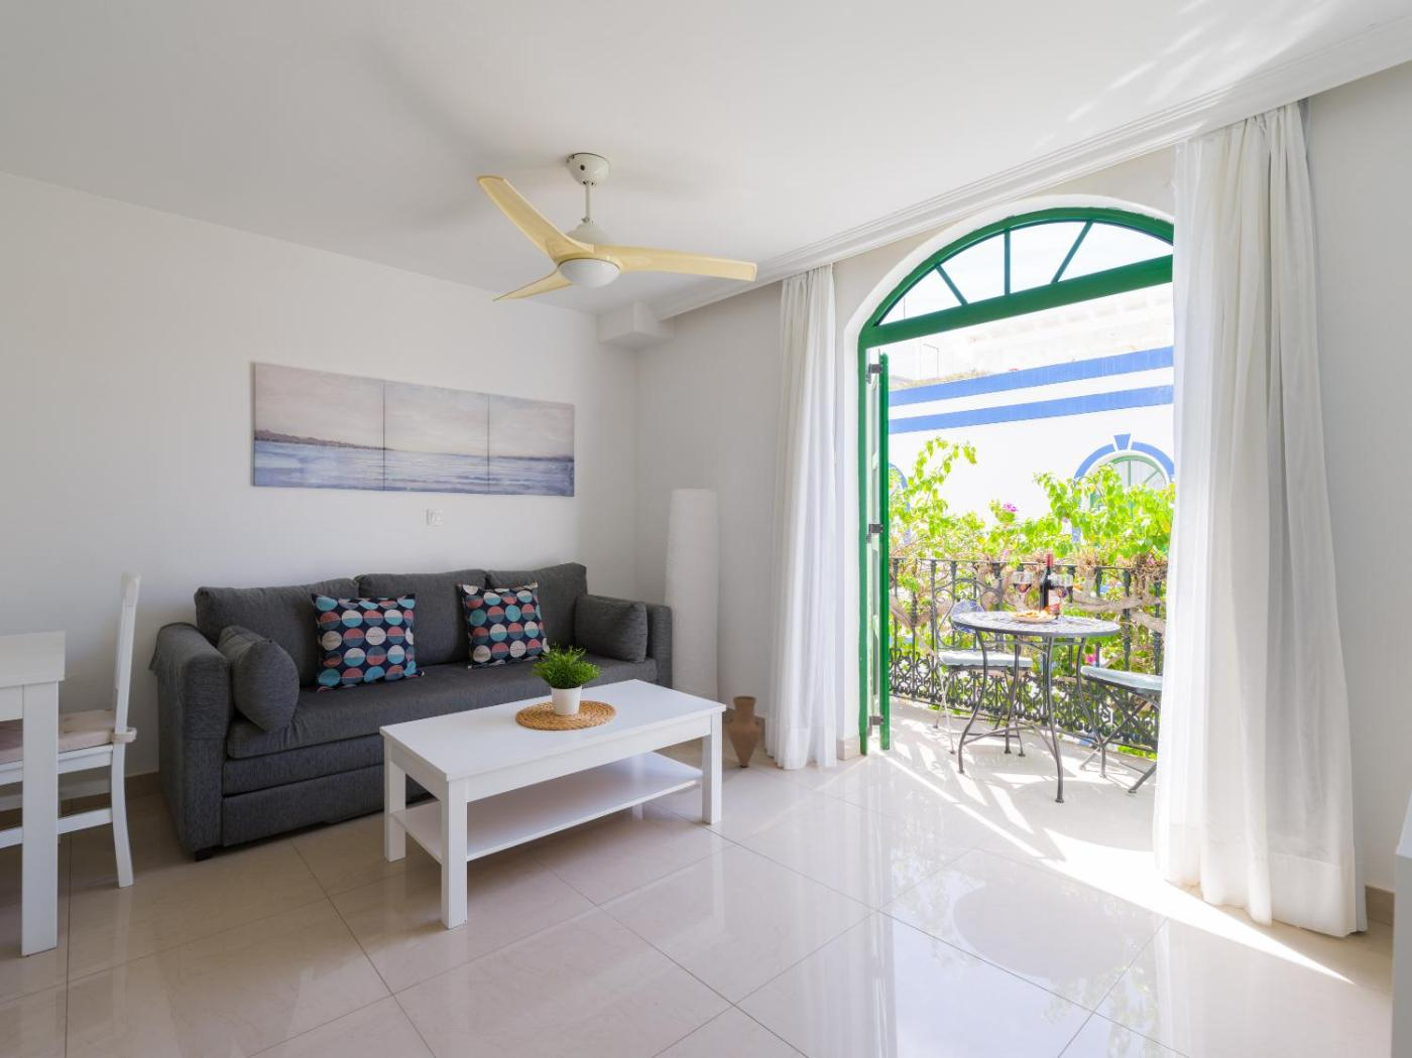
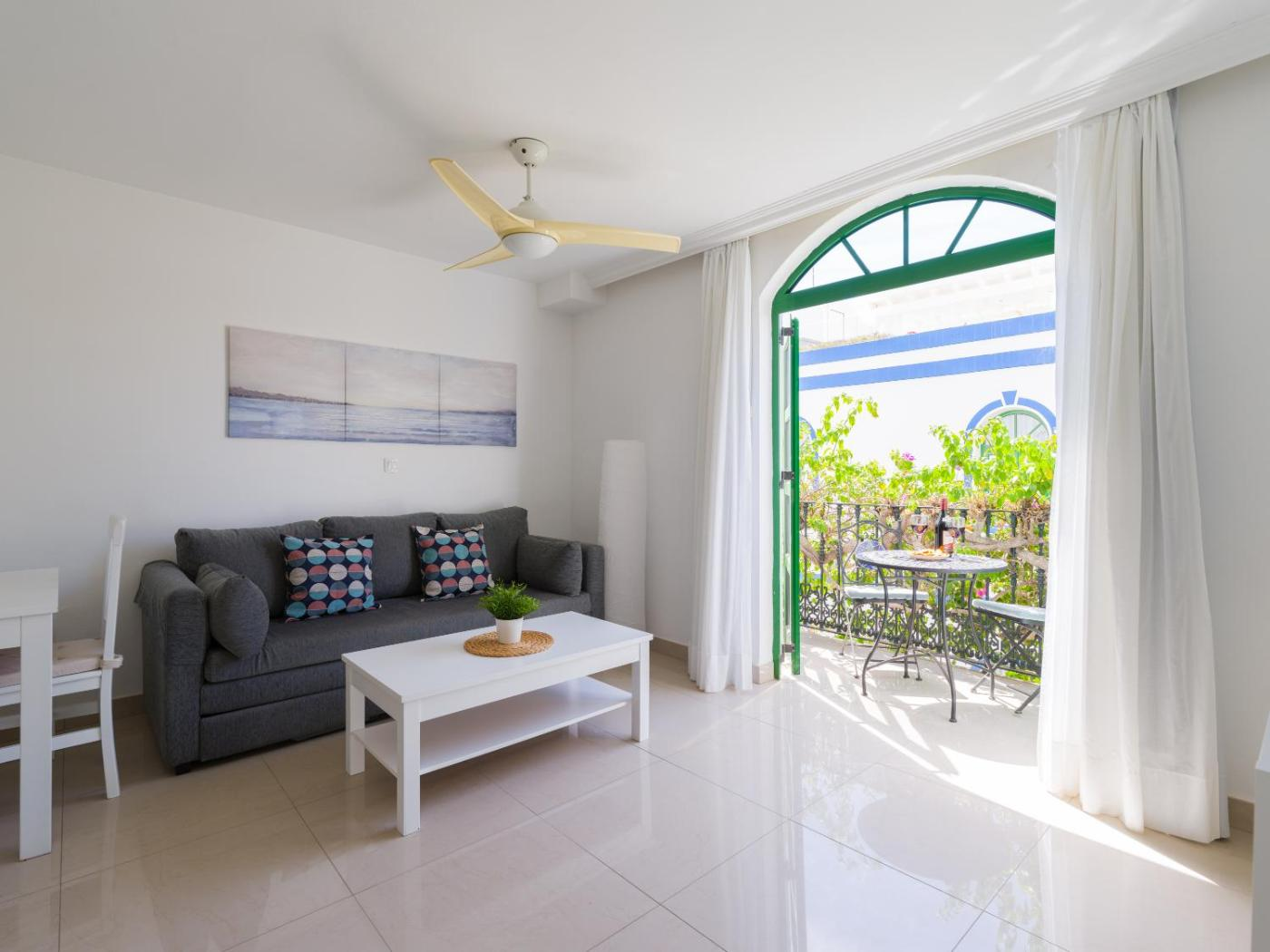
- vase [726,696,763,768]
